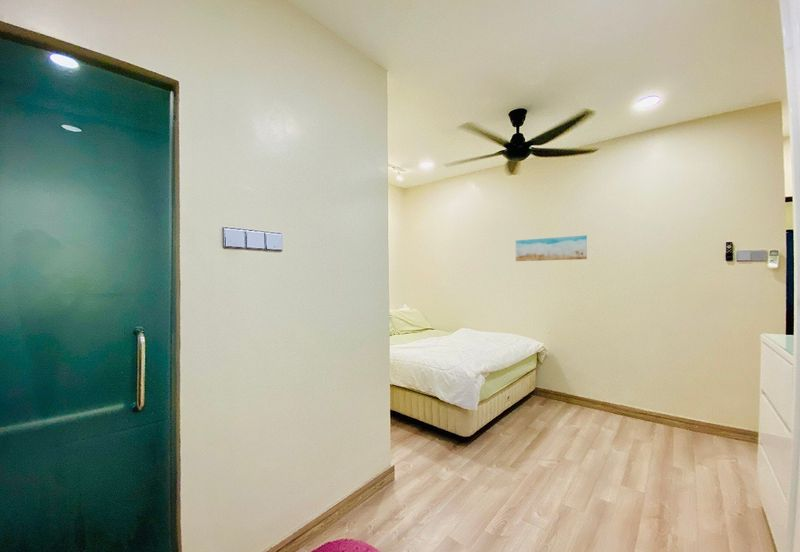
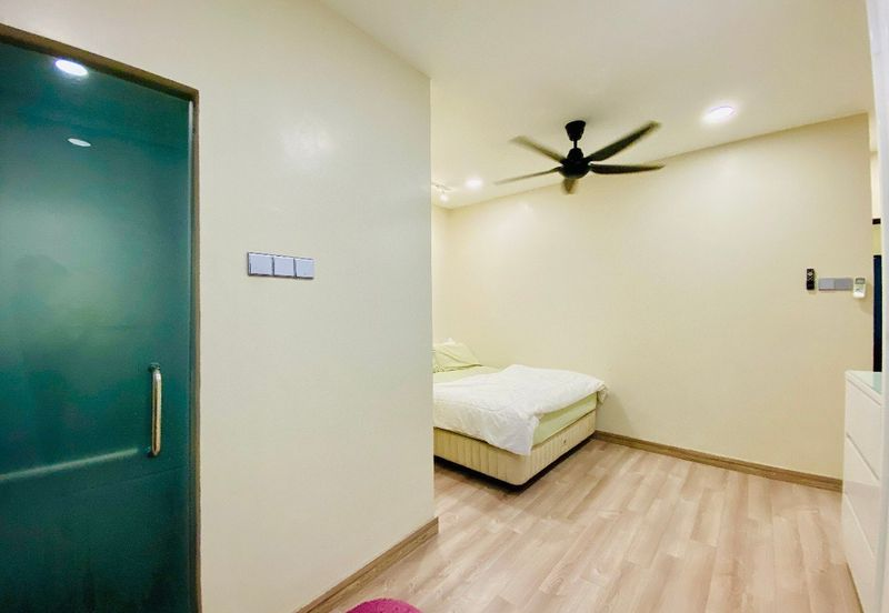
- wall art [515,234,588,262]
